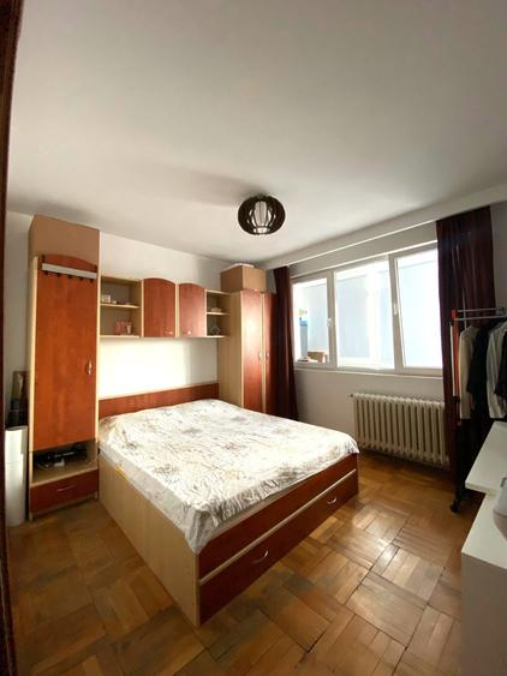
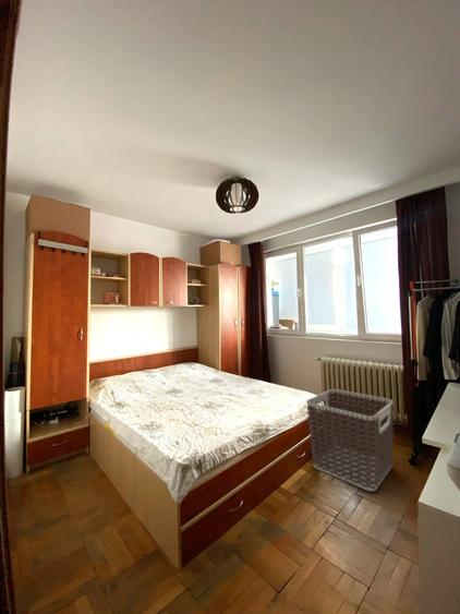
+ clothes hamper [305,388,395,492]
